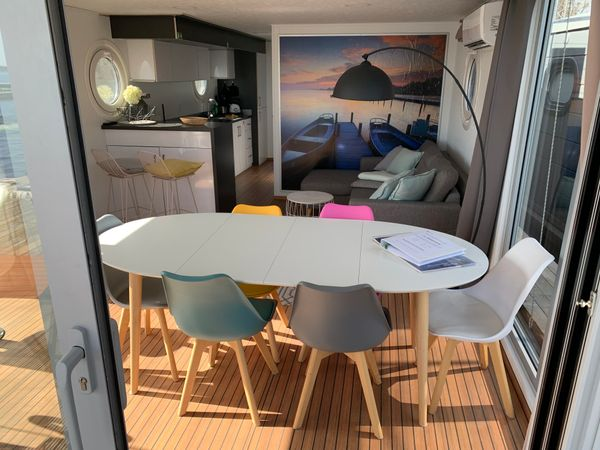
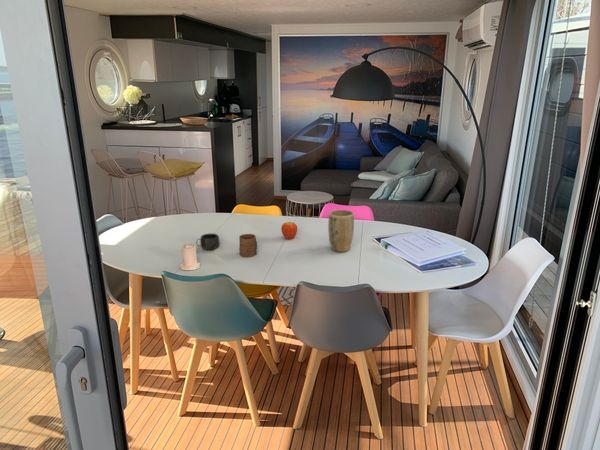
+ mug [196,233,221,251]
+ cup [238,233,258,258]
+ candle [179,243,201,271]
+ fruit [280,220,298,240]
+ plant pot [327,209,355,253]
